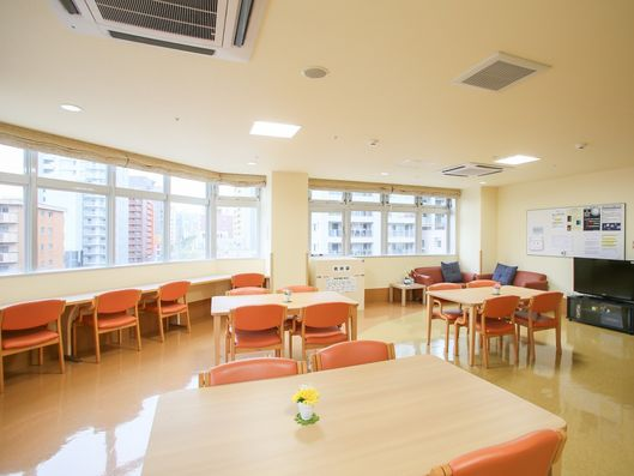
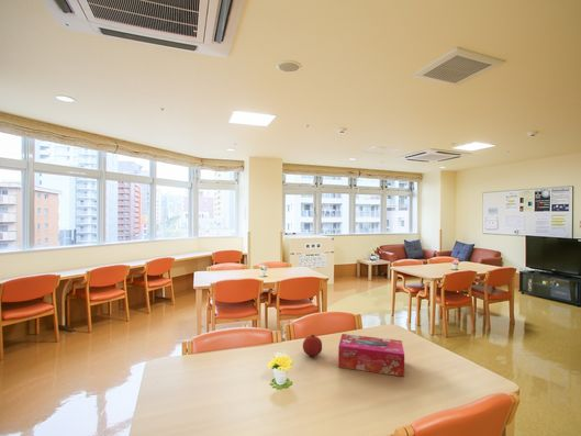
+ fruit [302,334,323,357]
+ tissue box [337,333,405,378]
